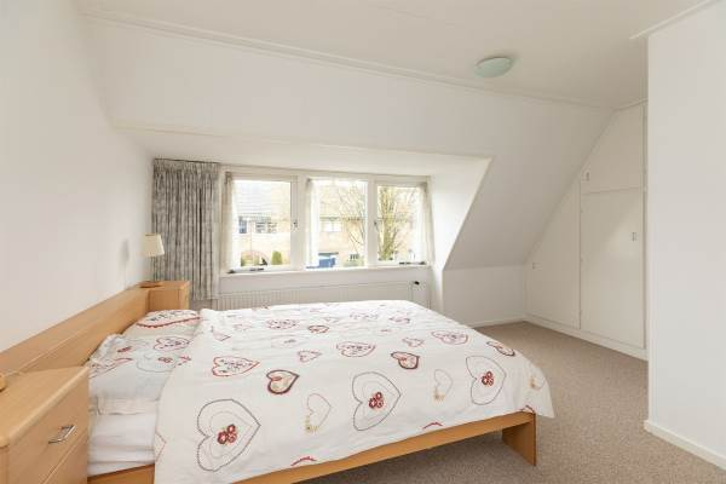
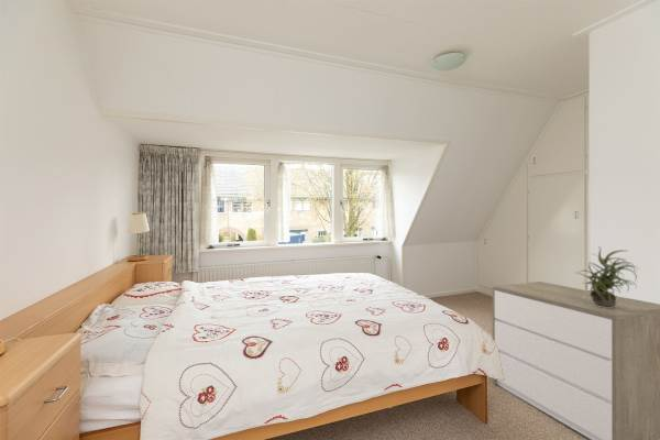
+ potted plant [576,245,640,308]
+ dresser [492,280,660,440]
